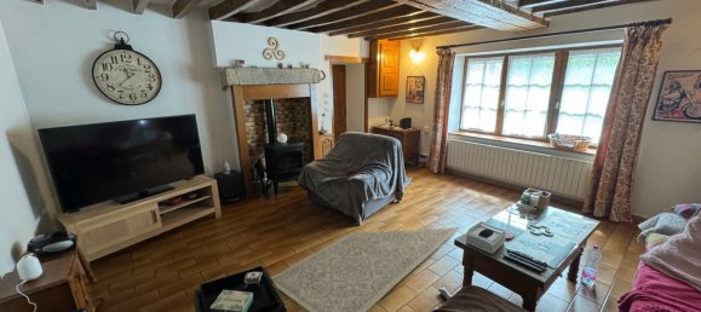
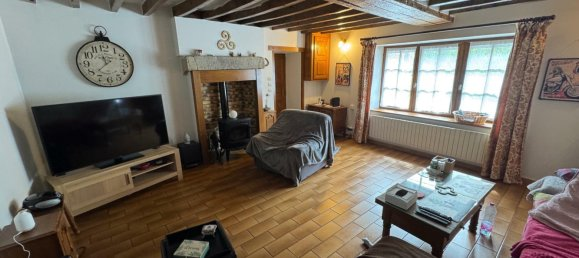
- rug [270,225,462,312]
